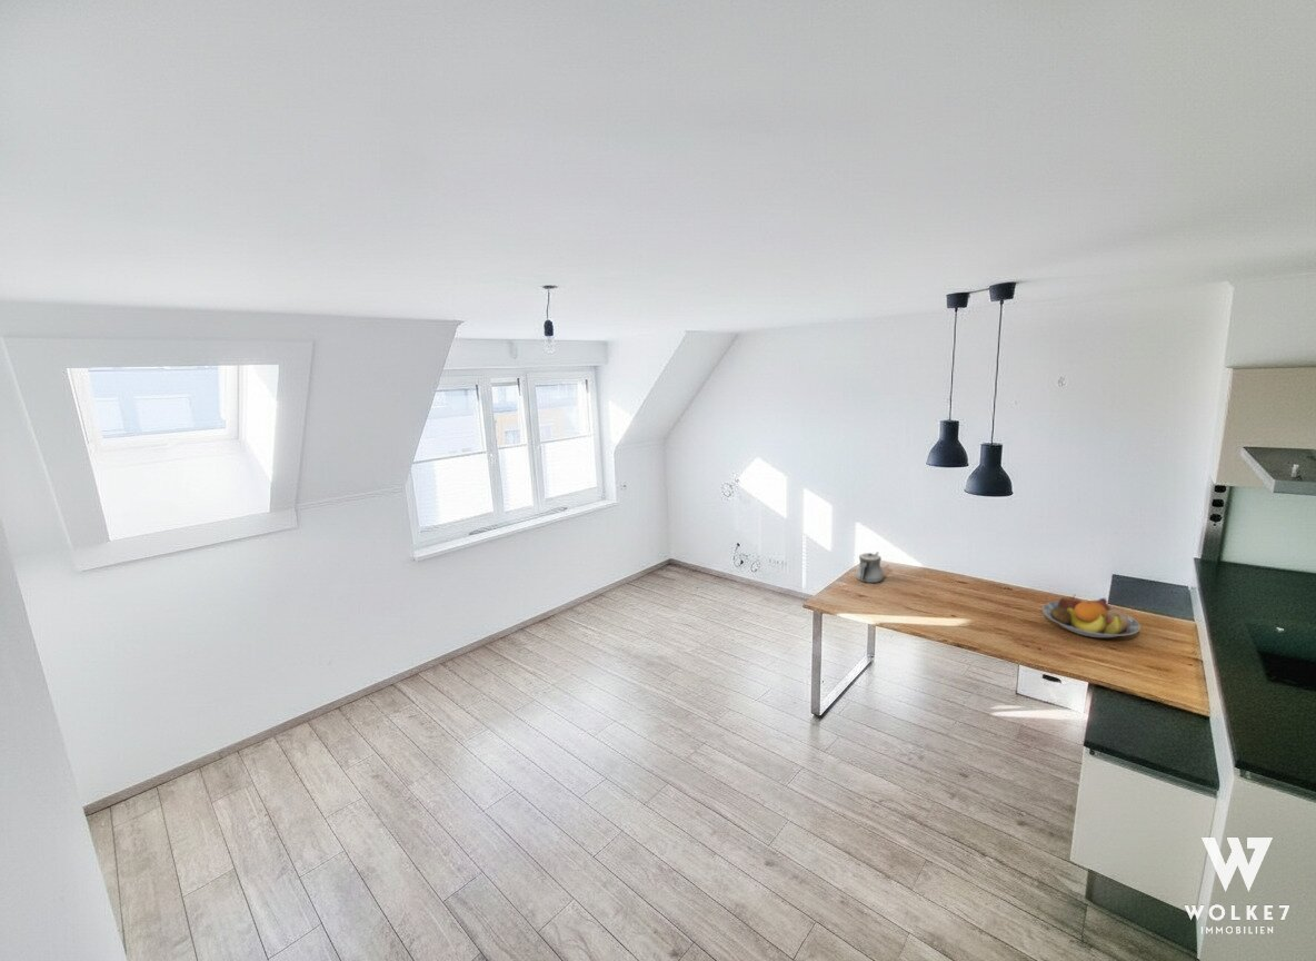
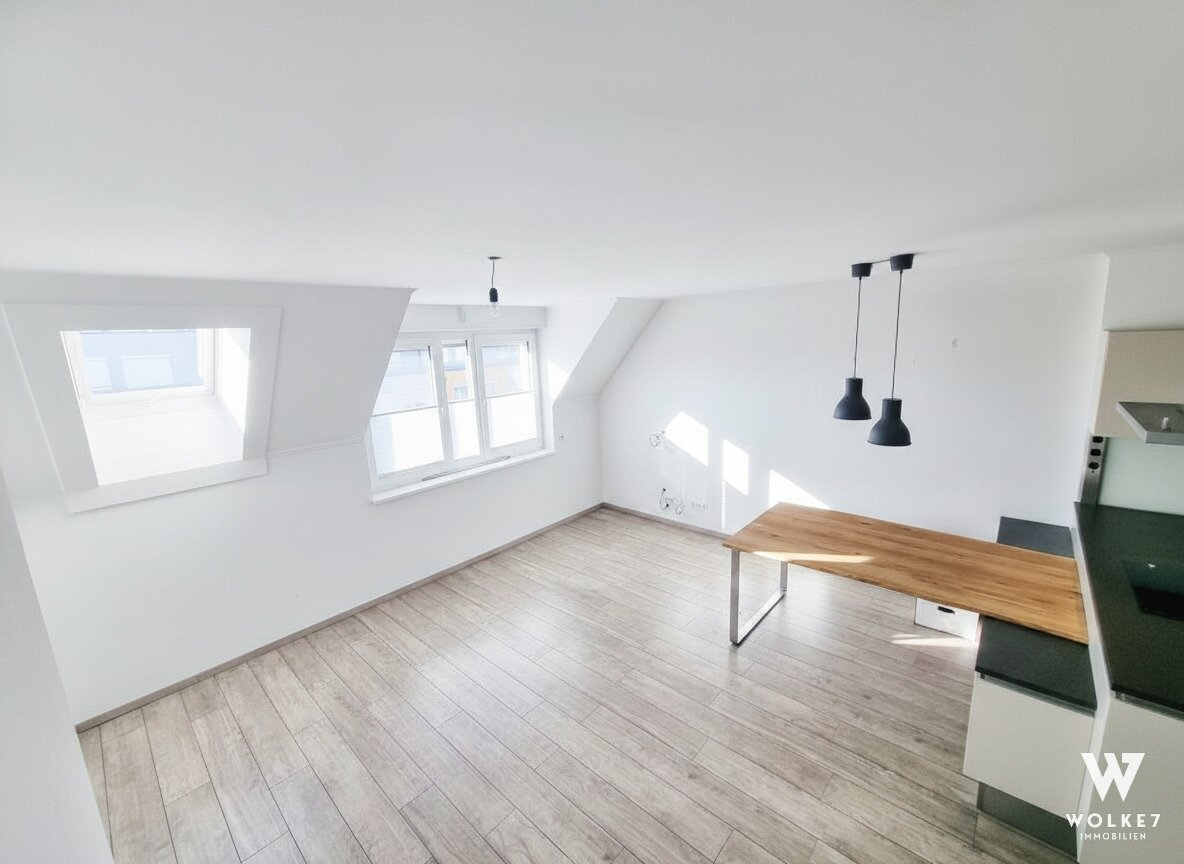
- fruit bowl [1041,593,1141,638]
- teapot [855,551,885,584]
